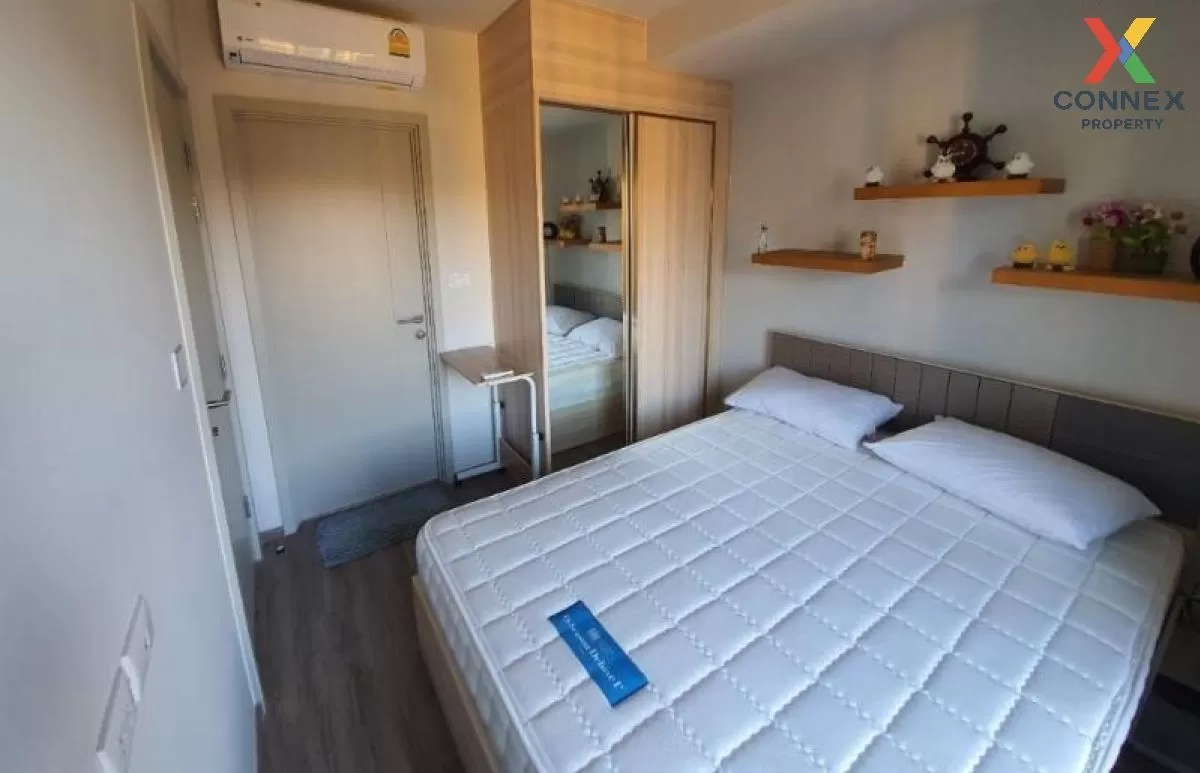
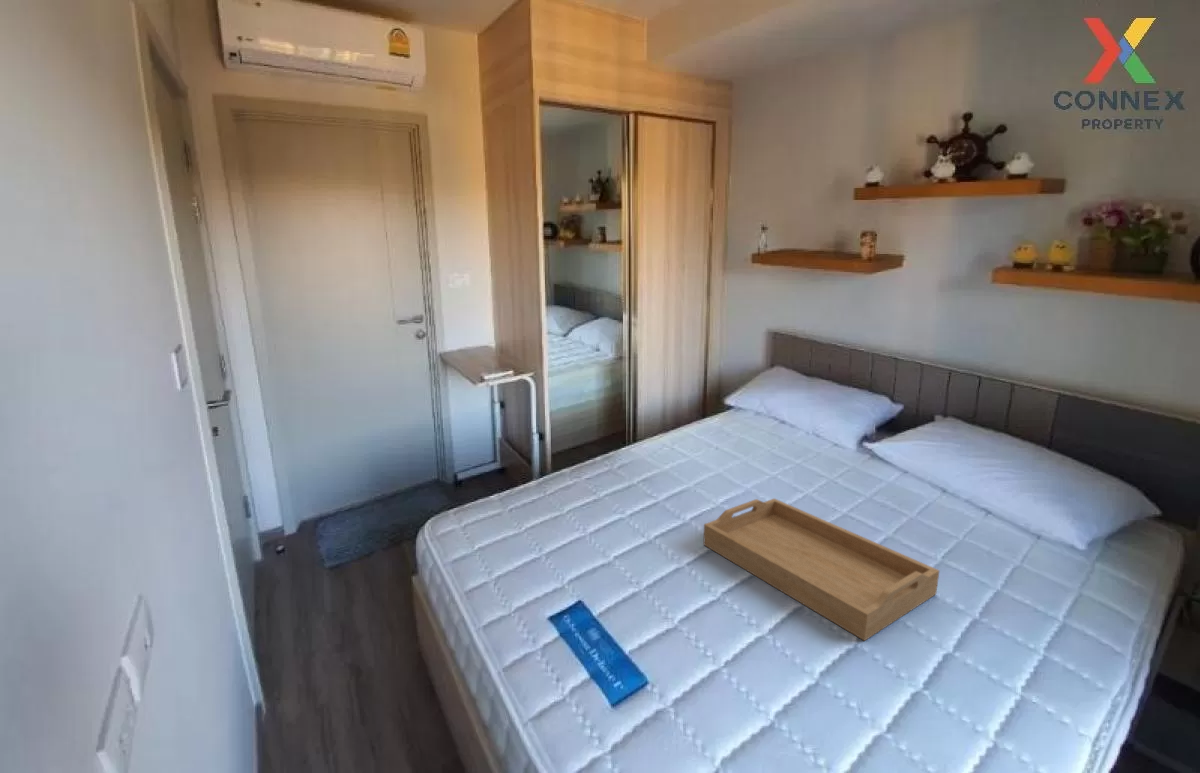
+ serving tray [702,497,941,642]
